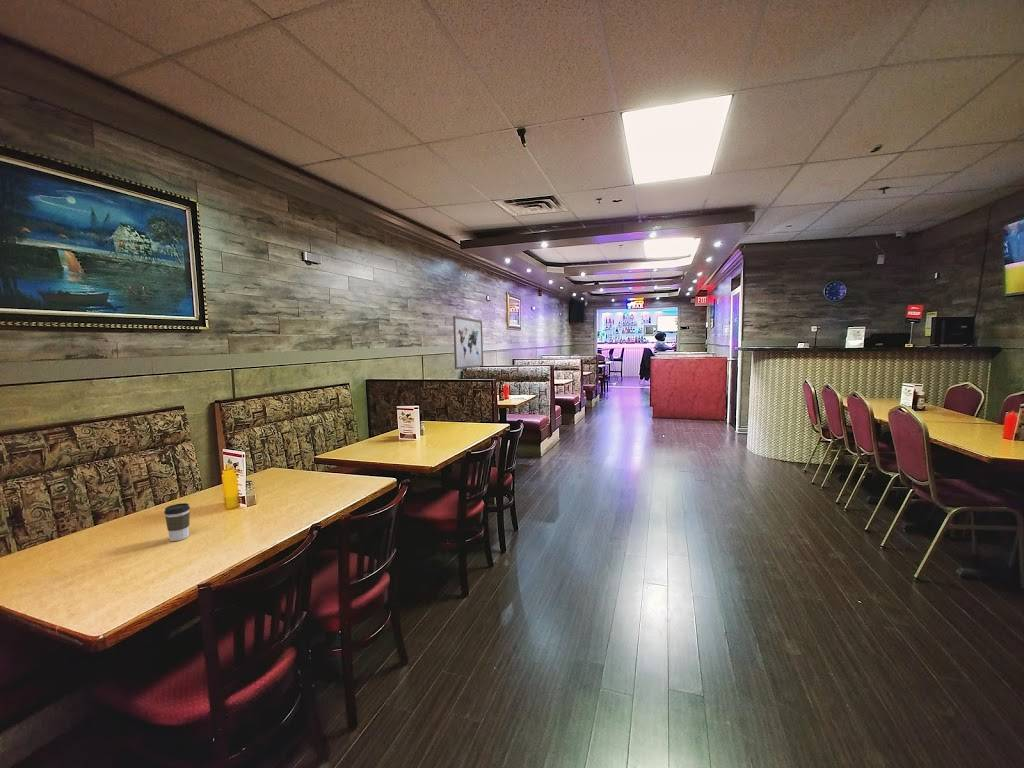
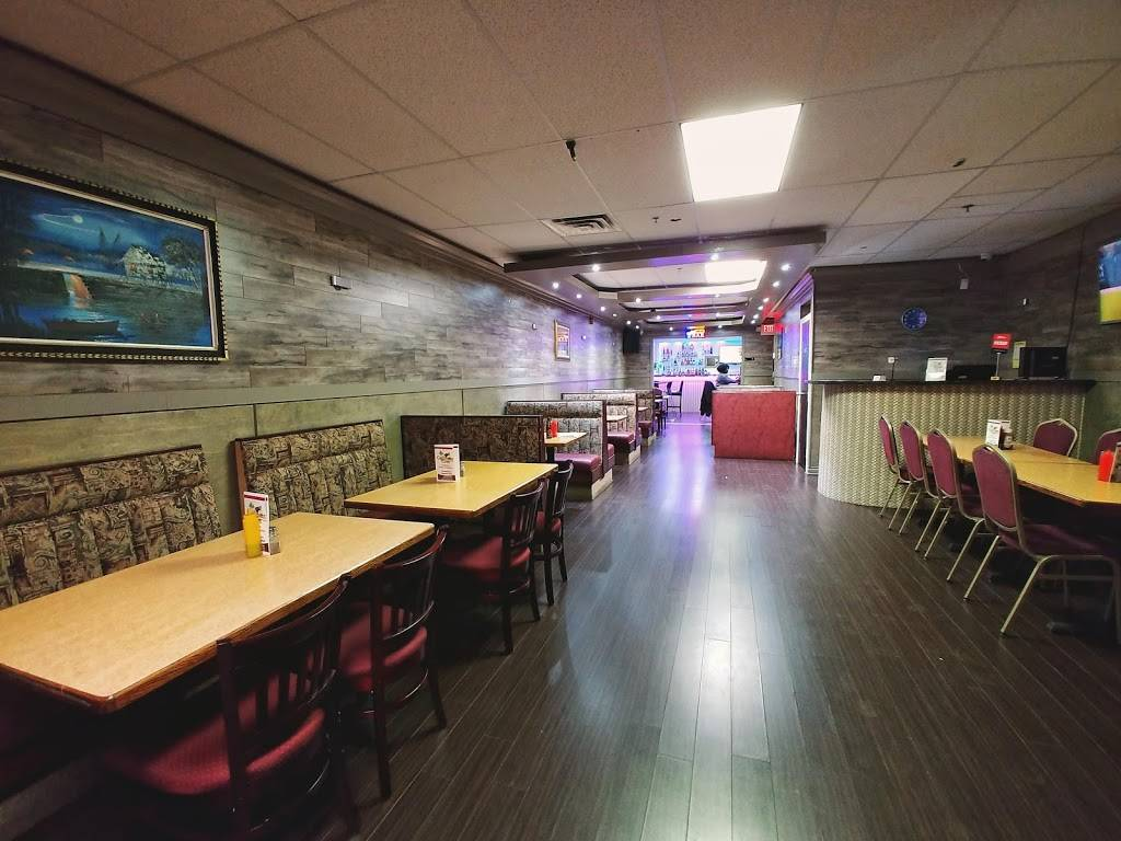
- wall art [452,315,484,370]
- coffee cup [163,502,191,542]
